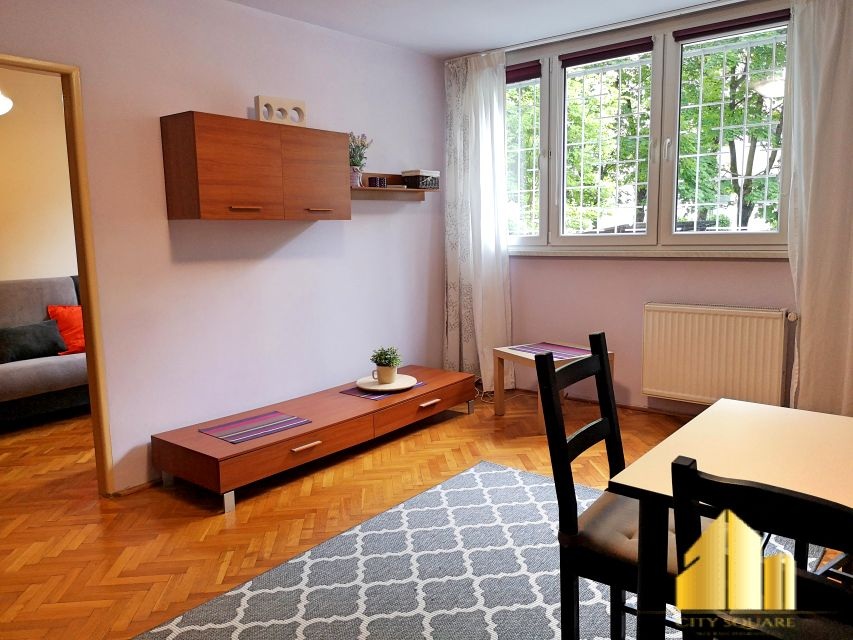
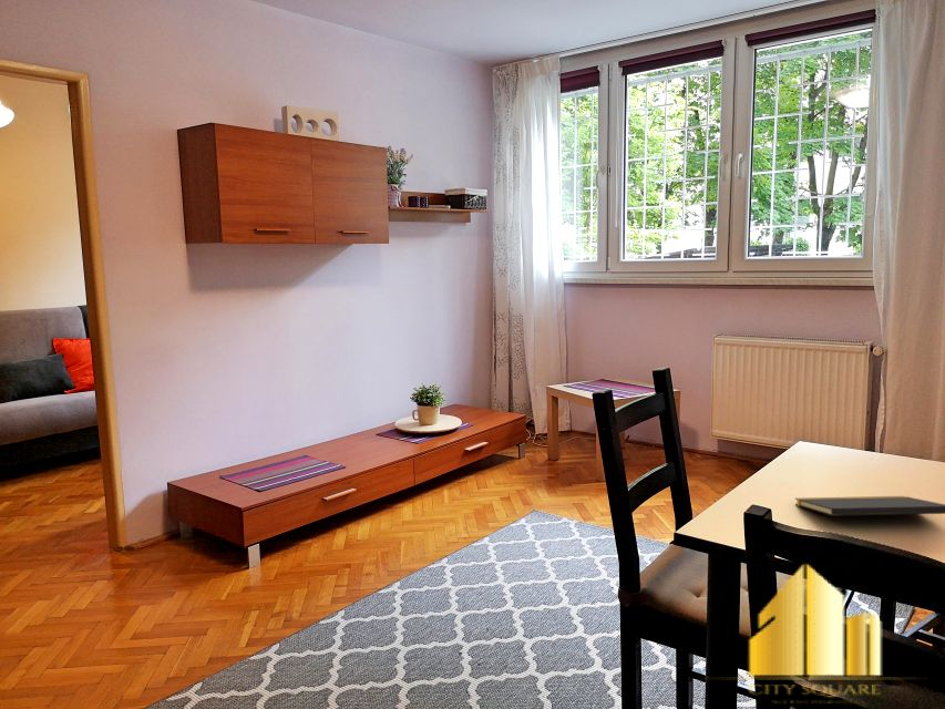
+ notepad [794,495,945,517]
